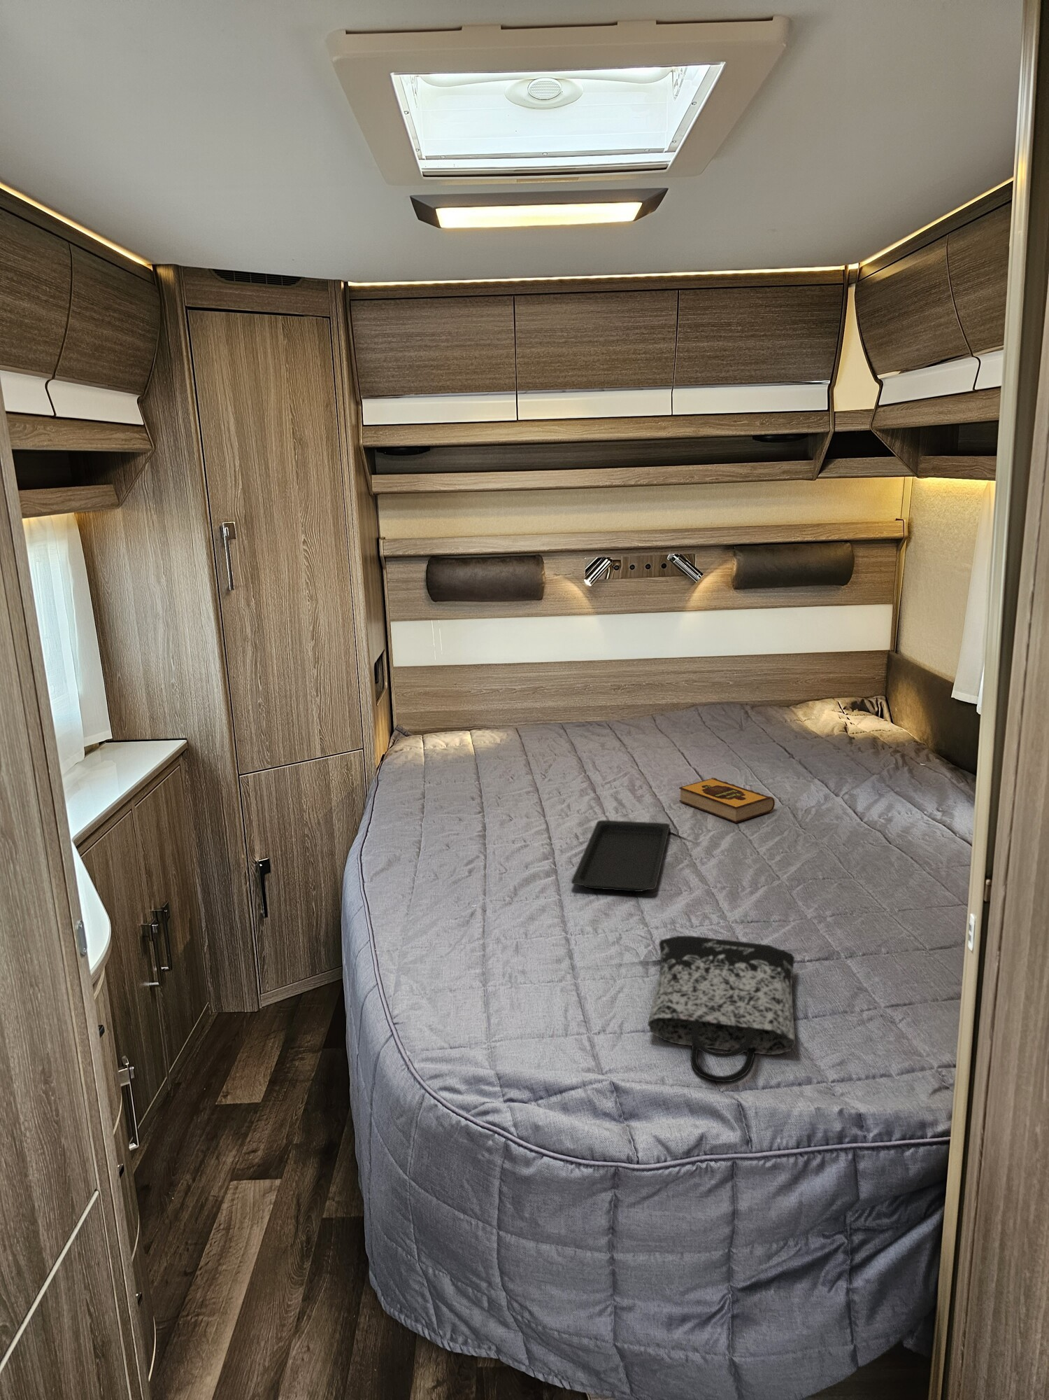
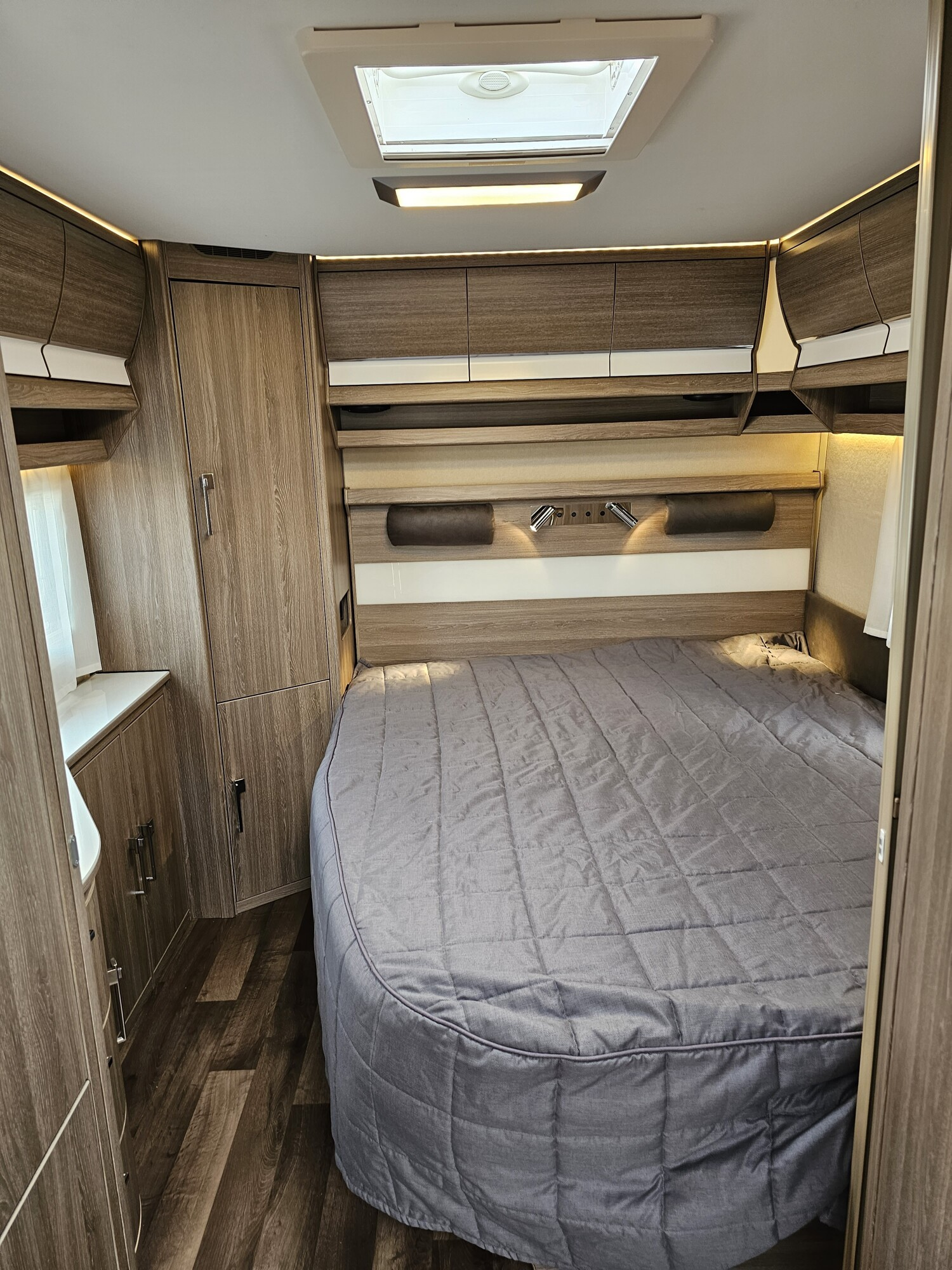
- tote bag [647,935,796,1083]
- hardback book [679,777,776,823]
- serving tray [571,820,671,893]
